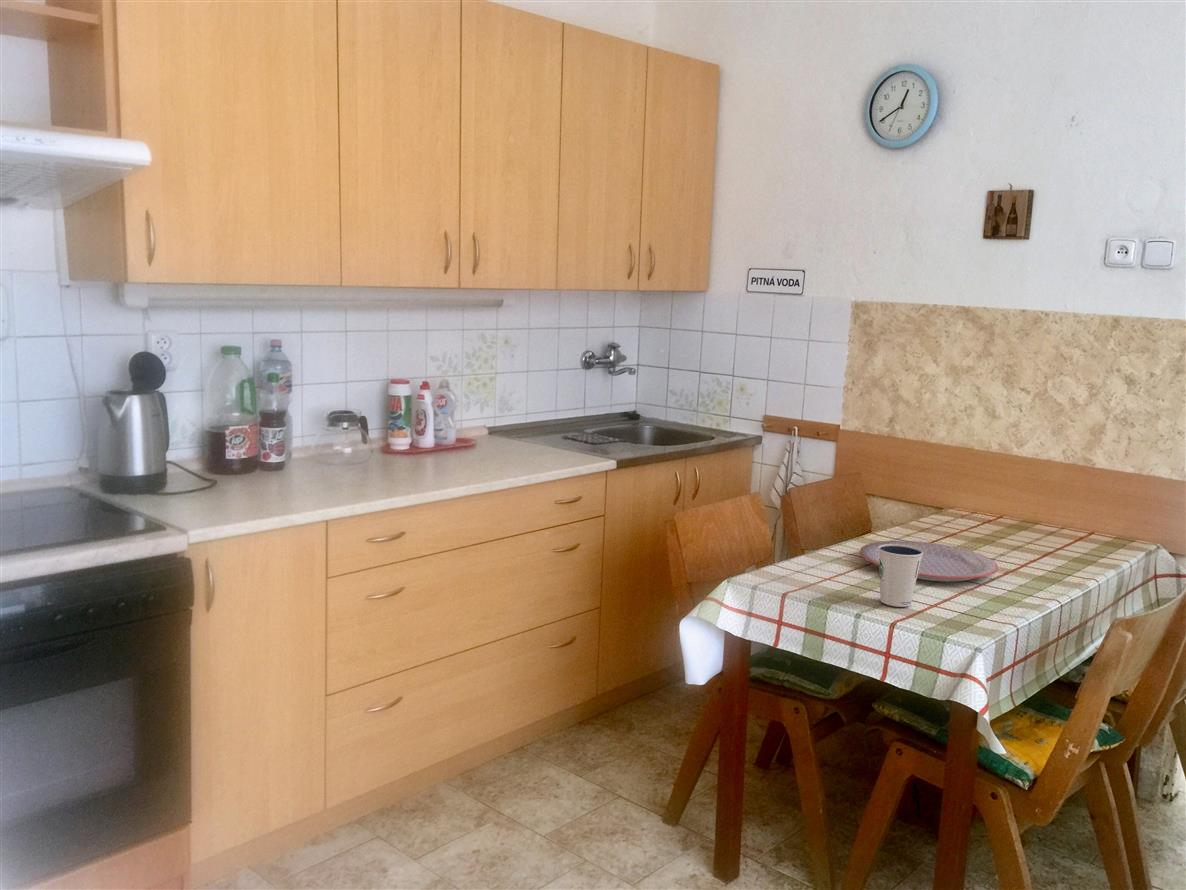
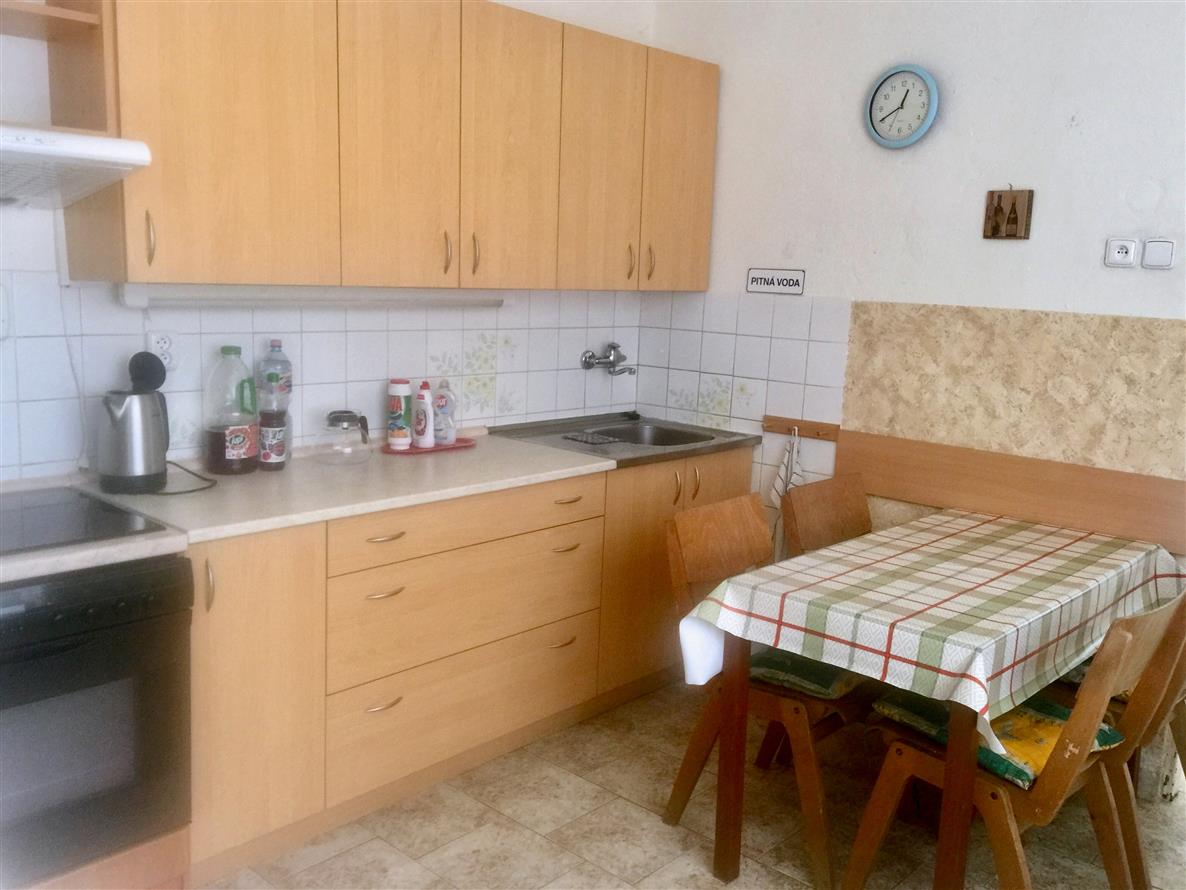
- dixie cup [878,544,923,608]
- plate [858,540,999,583]
